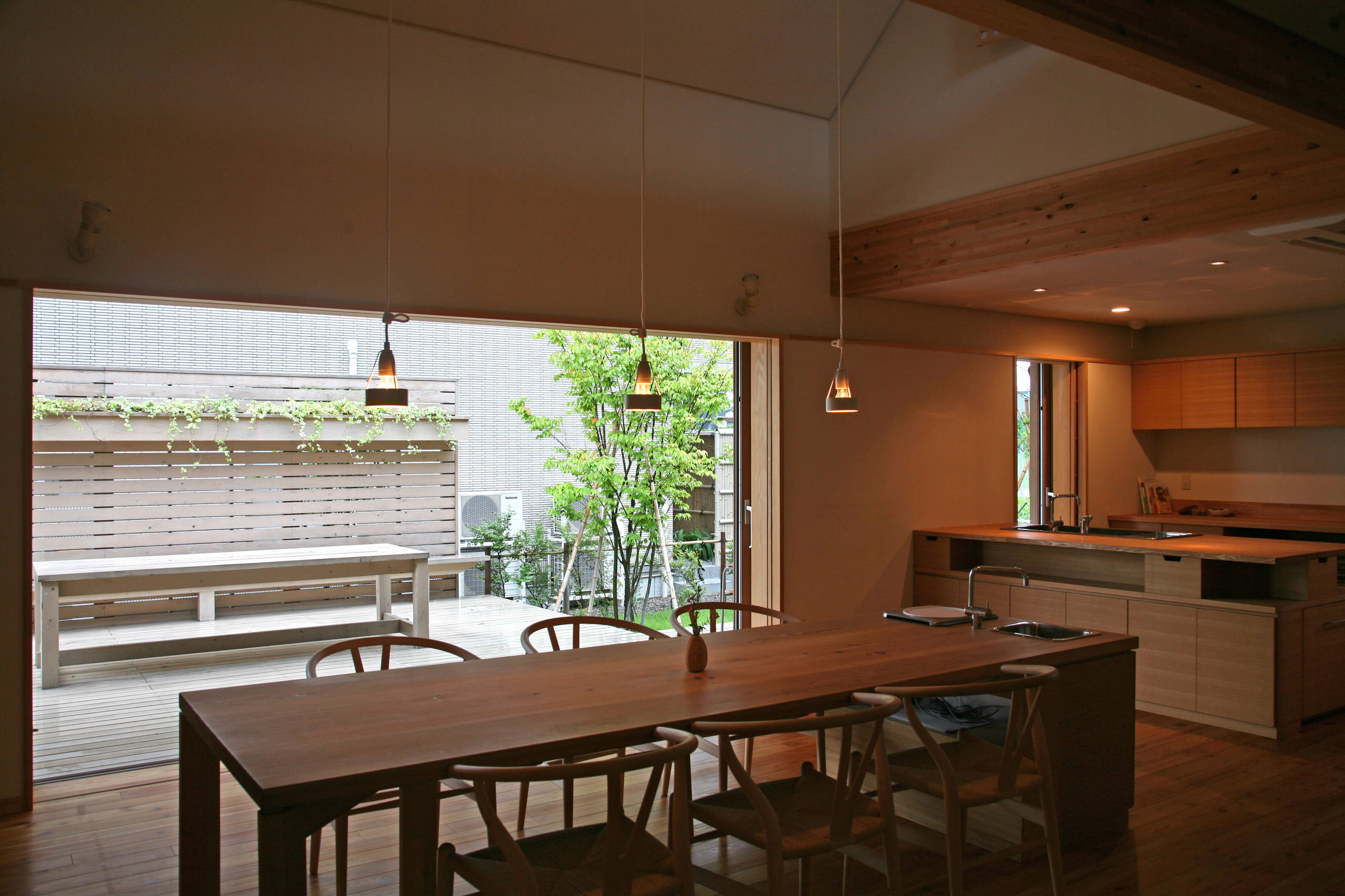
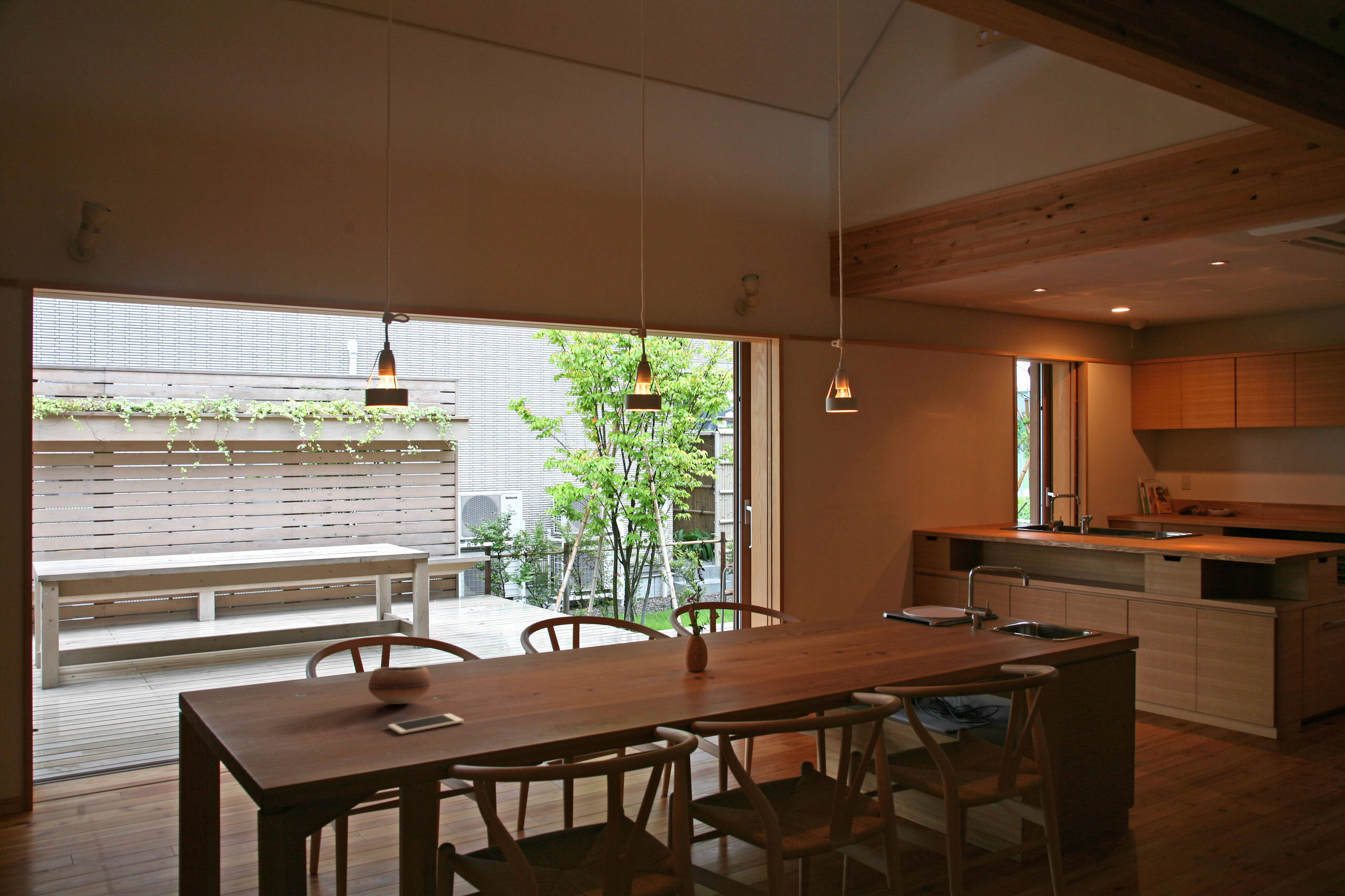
+ bowl [368,666,431,705]
+ cell phone [388,713,464,735]
